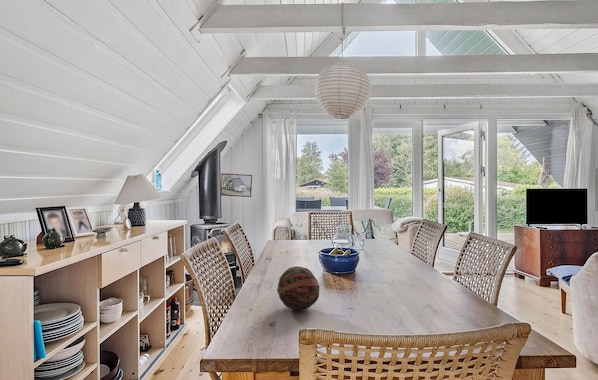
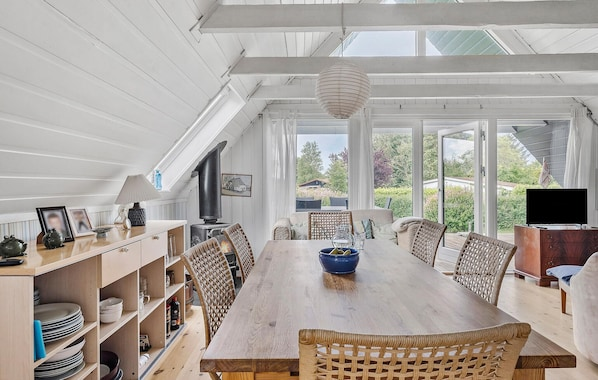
- decorative ball [276,266,322,311]
